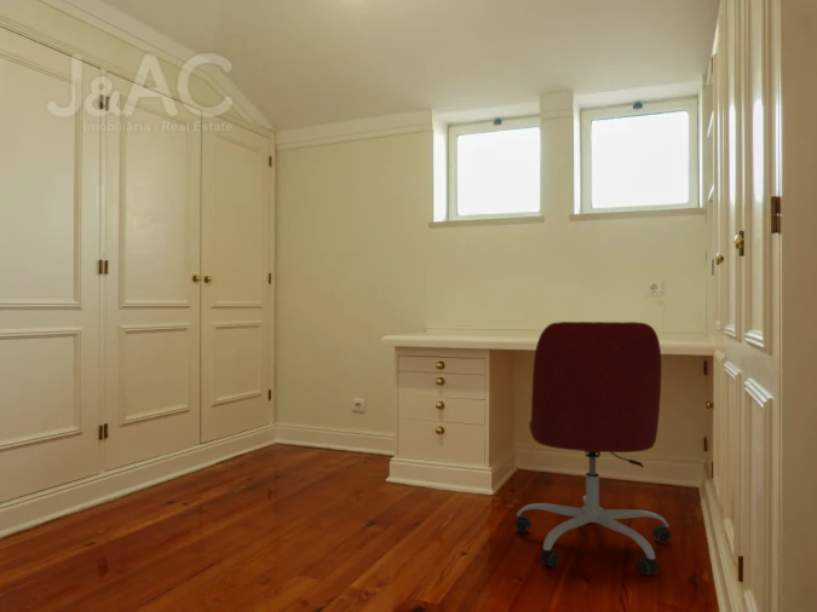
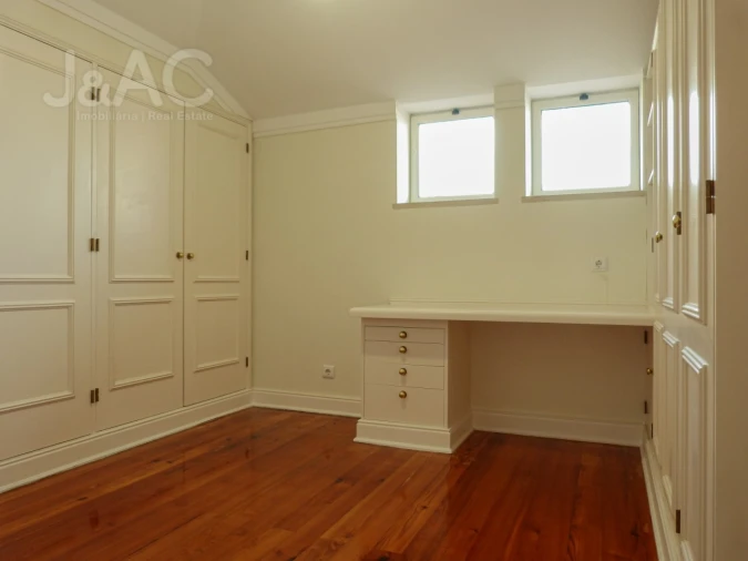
- office chair [513,321,673,577]
